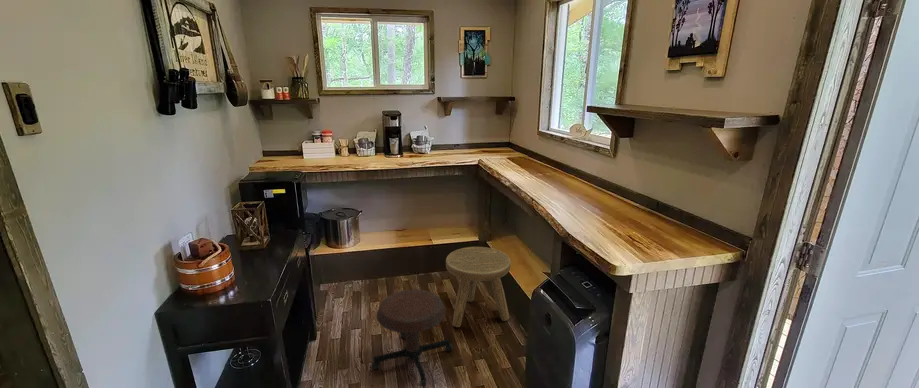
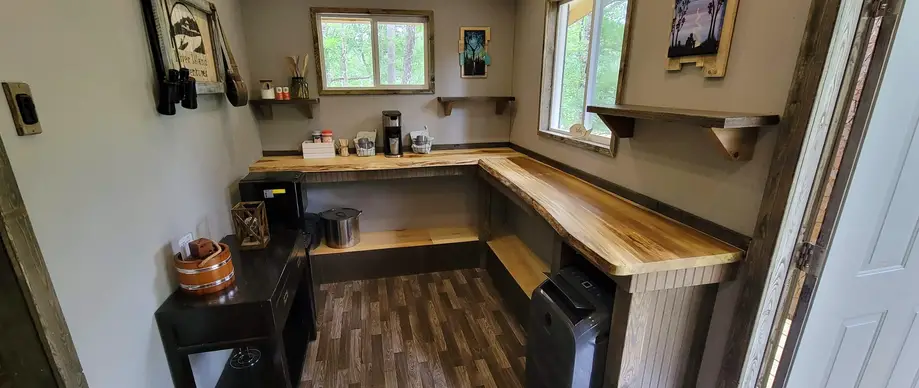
- stool [371,289,454,387]
- stool [445,246,512,328]
